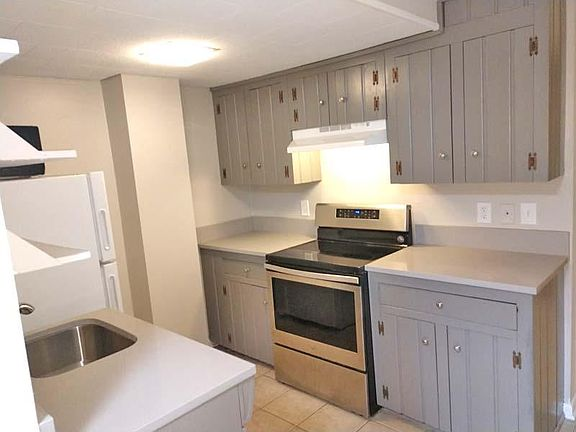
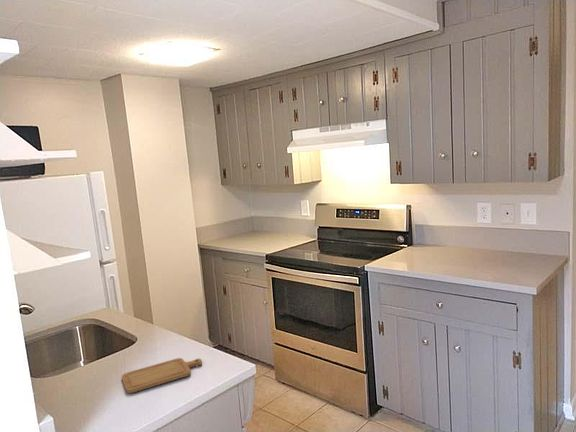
+ chopping board [121,357,203,394]
